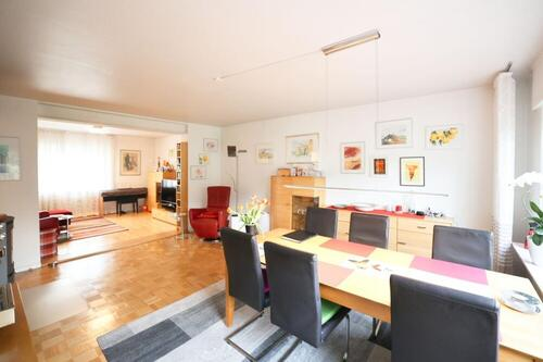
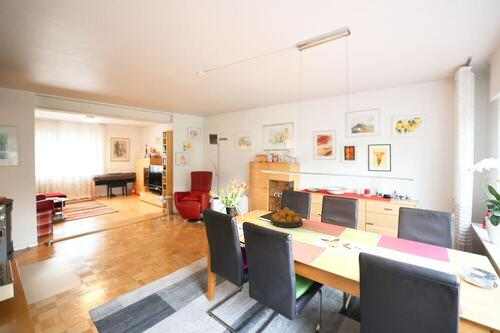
+ fruit bowl [270,207,304,228]
